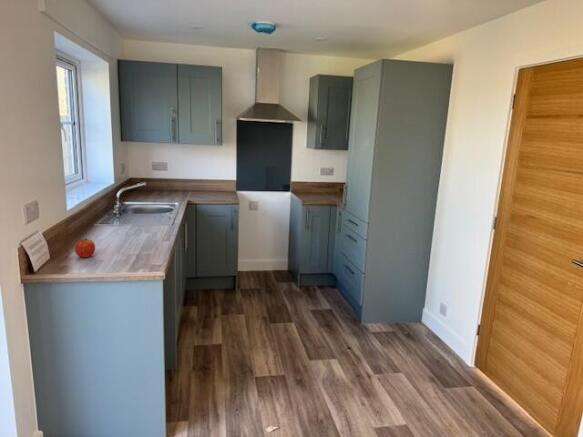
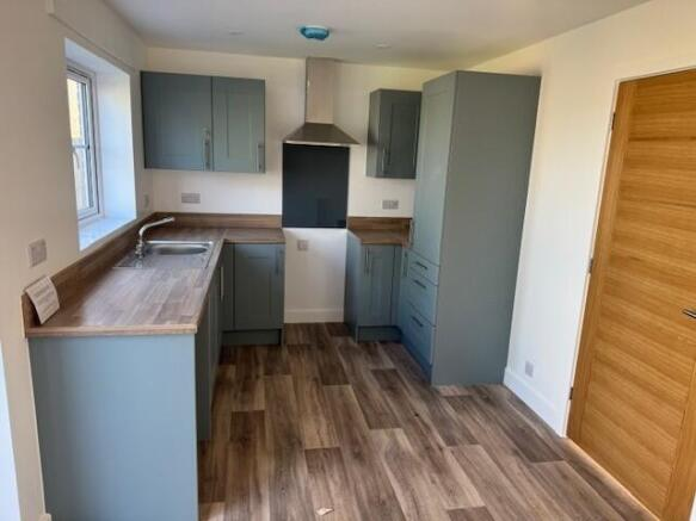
- apple [74,237,96,259]
